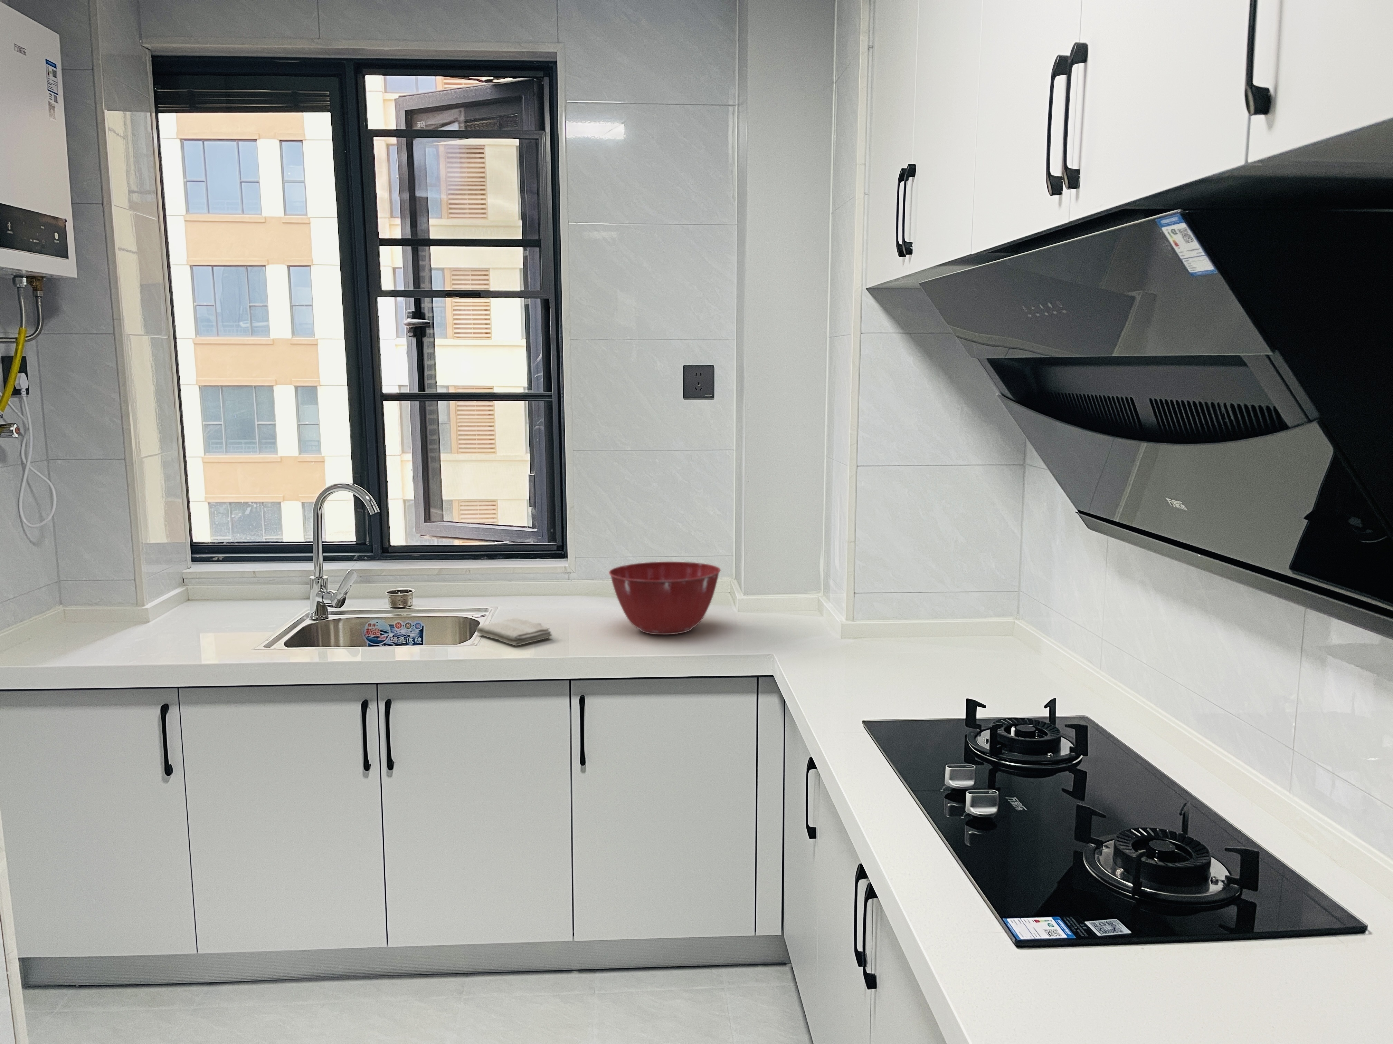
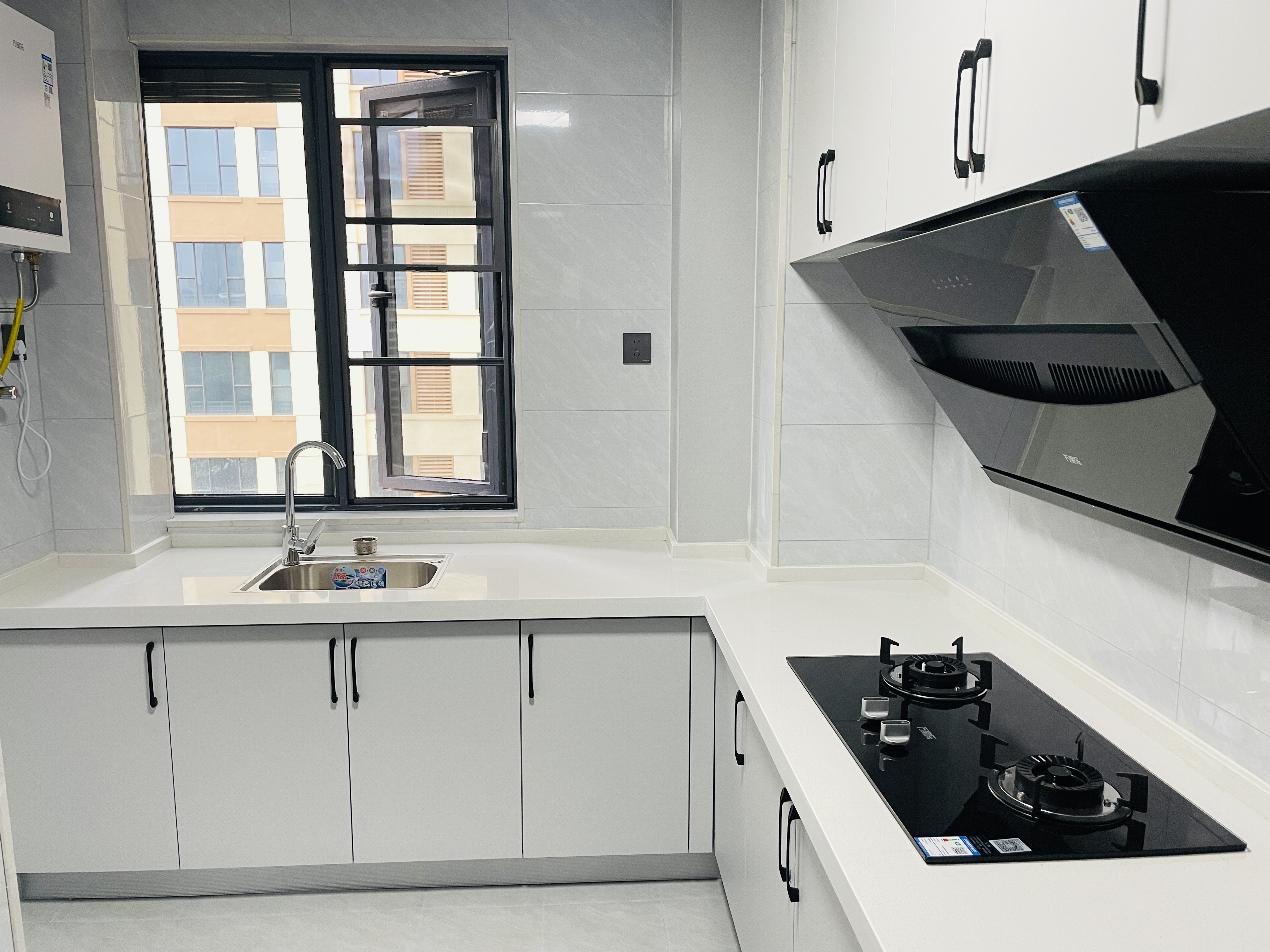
- mixing bowl [609,561,721,635]
- washcloth [476,617,553,646]
